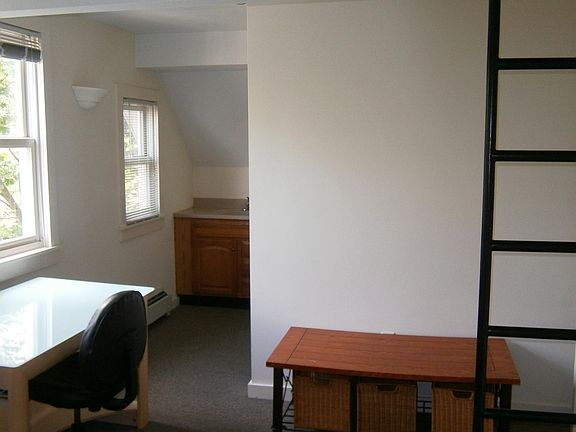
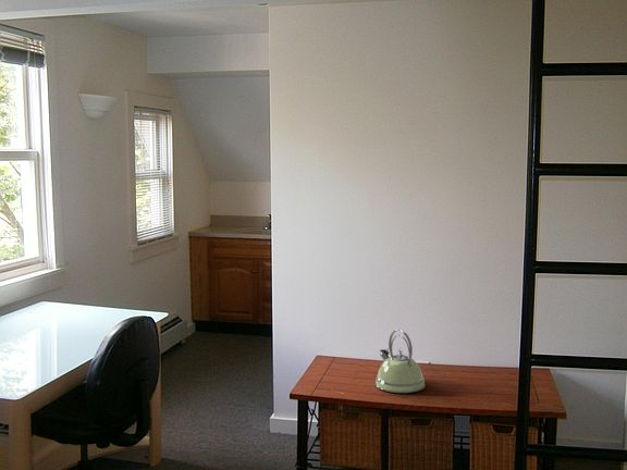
+ kettle [374,329,426,394]
